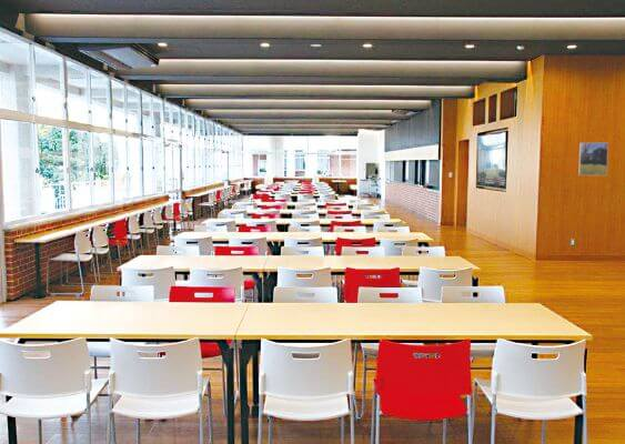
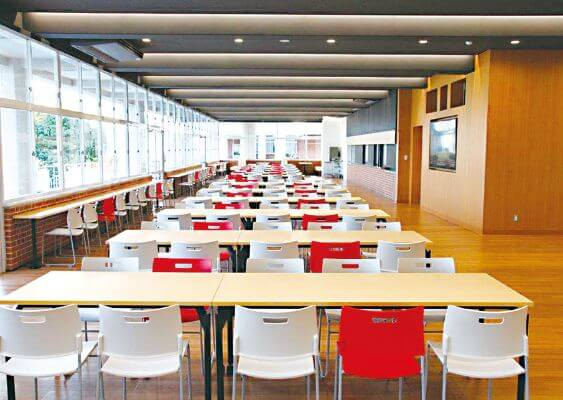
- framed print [577,142,609,176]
